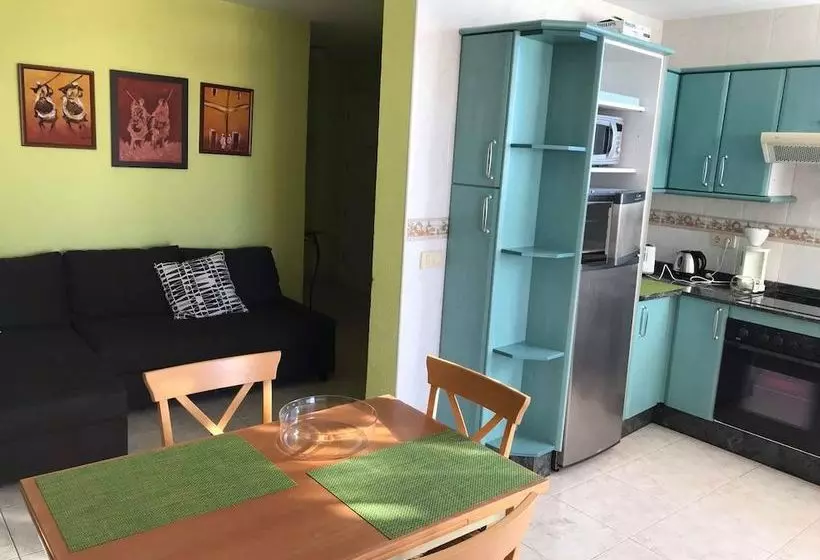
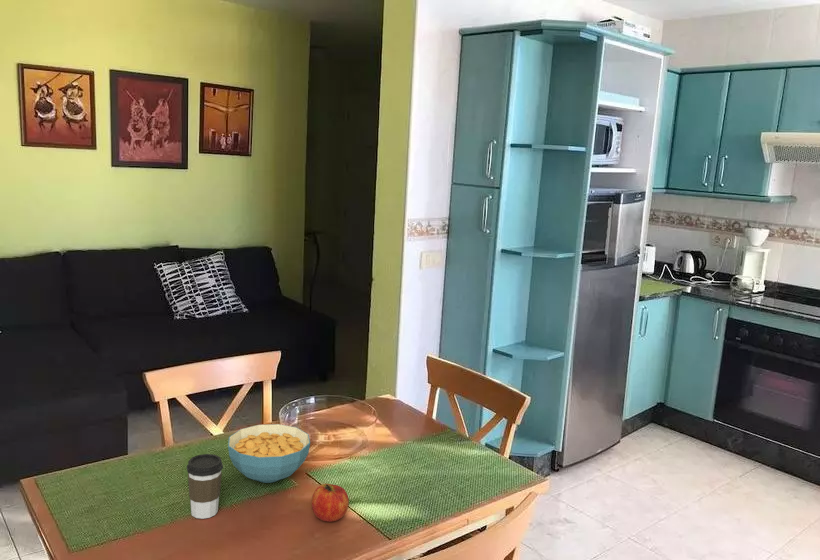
+ fruit [311,483,350,523]
+ coffee cup [186,453,224,520]
+ cereal bowl [227,423,311,484]
